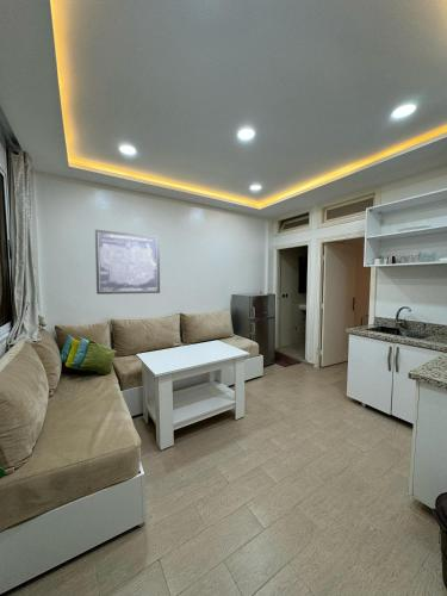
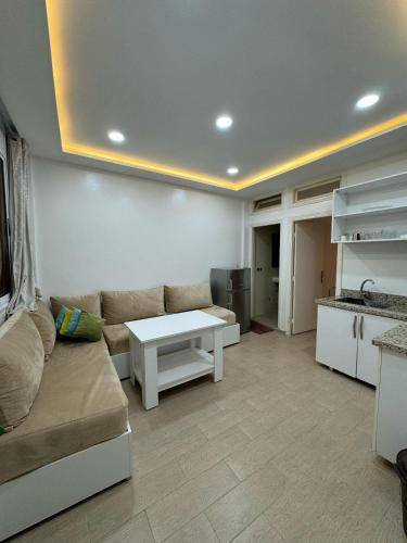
- wall art [94,229,161,296]
